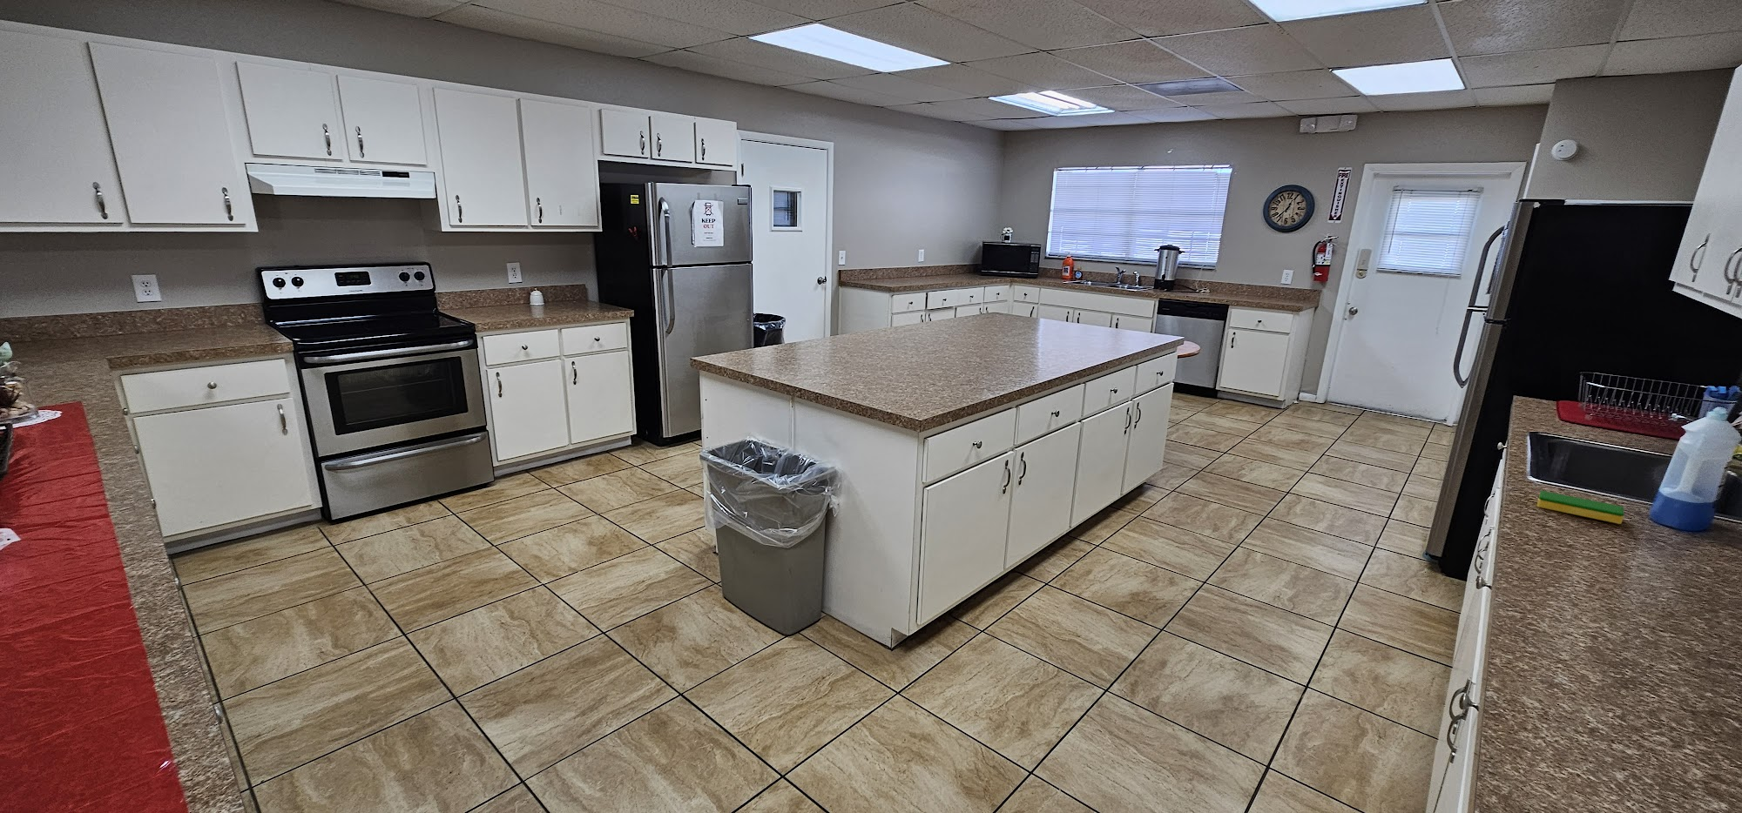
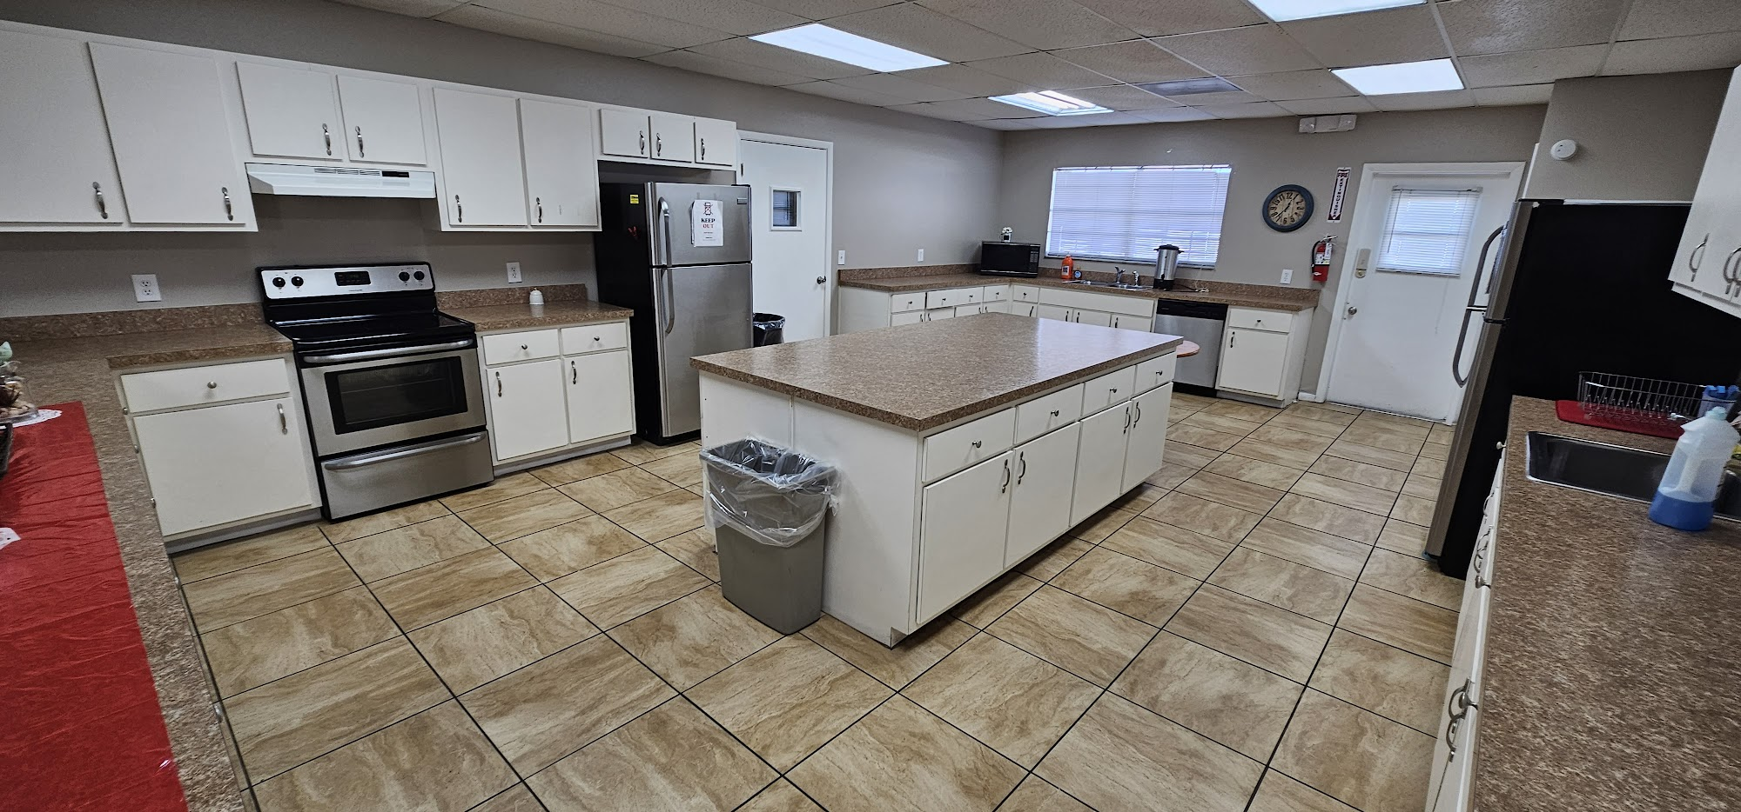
- dish sponge [1536,490,1624,525]
